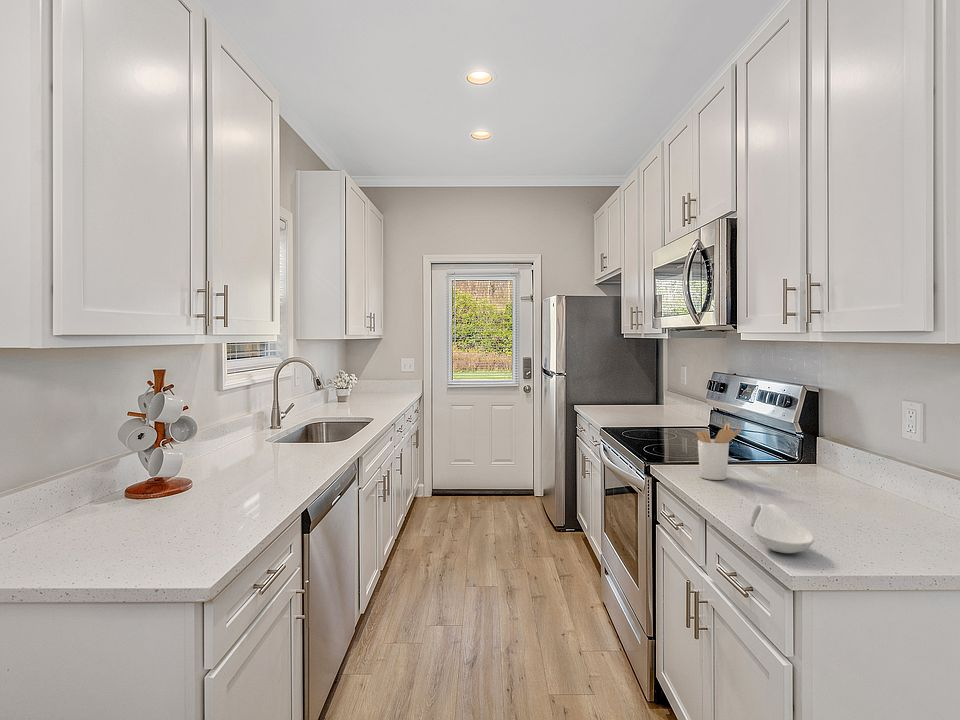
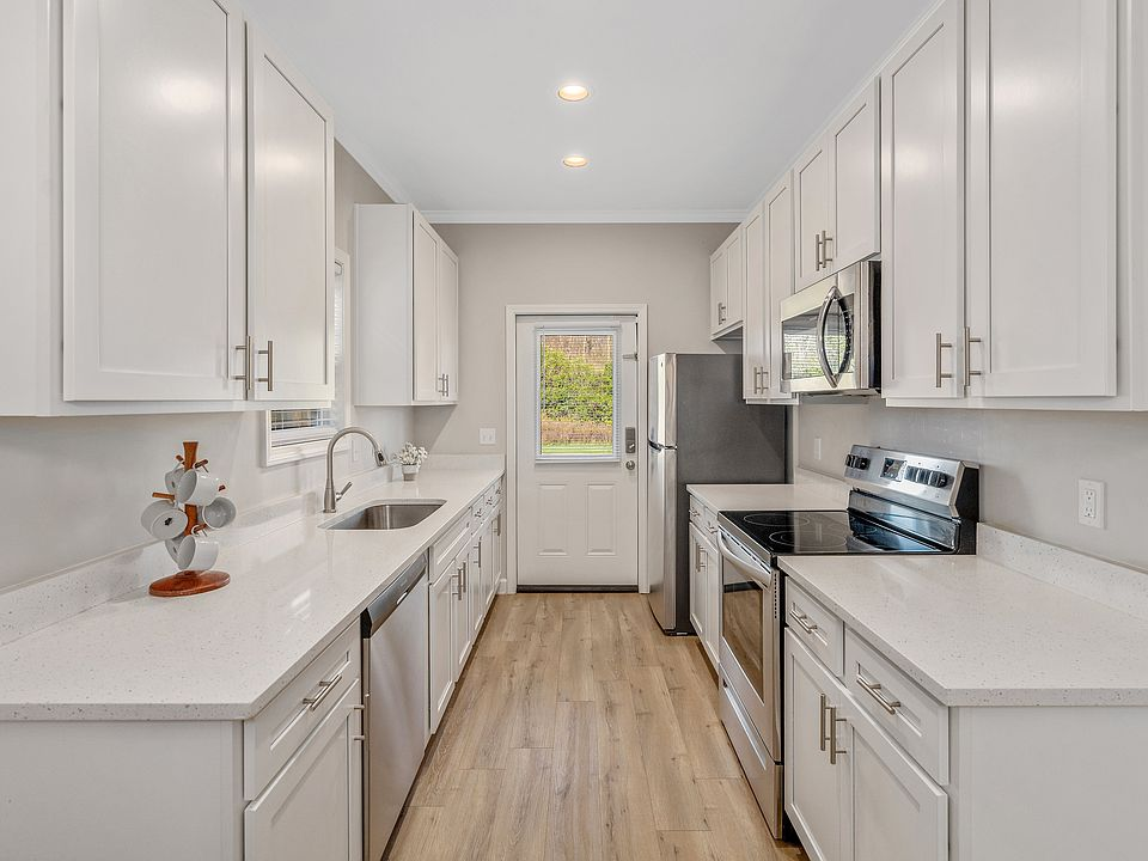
- spoon rest [750,503,815,554]
- utensil holder [696,422,742,481]
